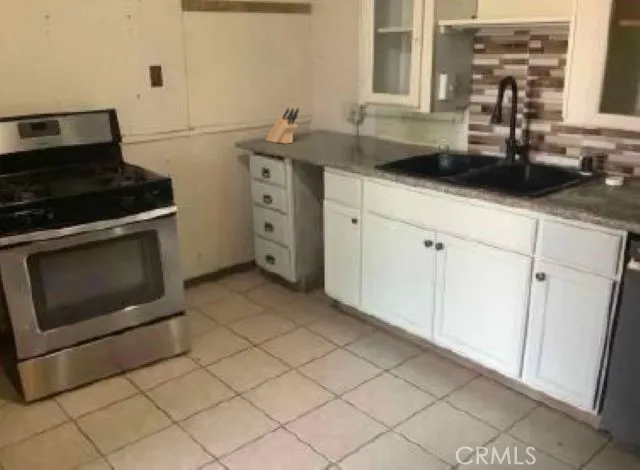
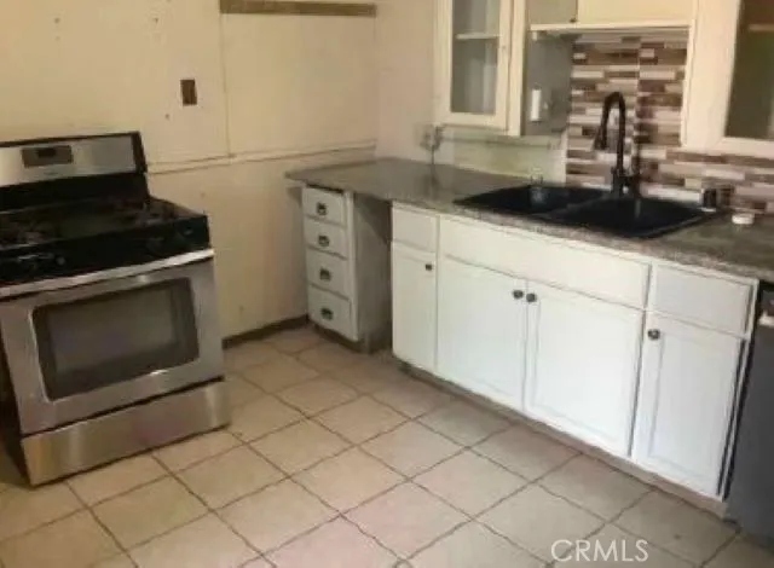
- knife block [265,107,300,145]
